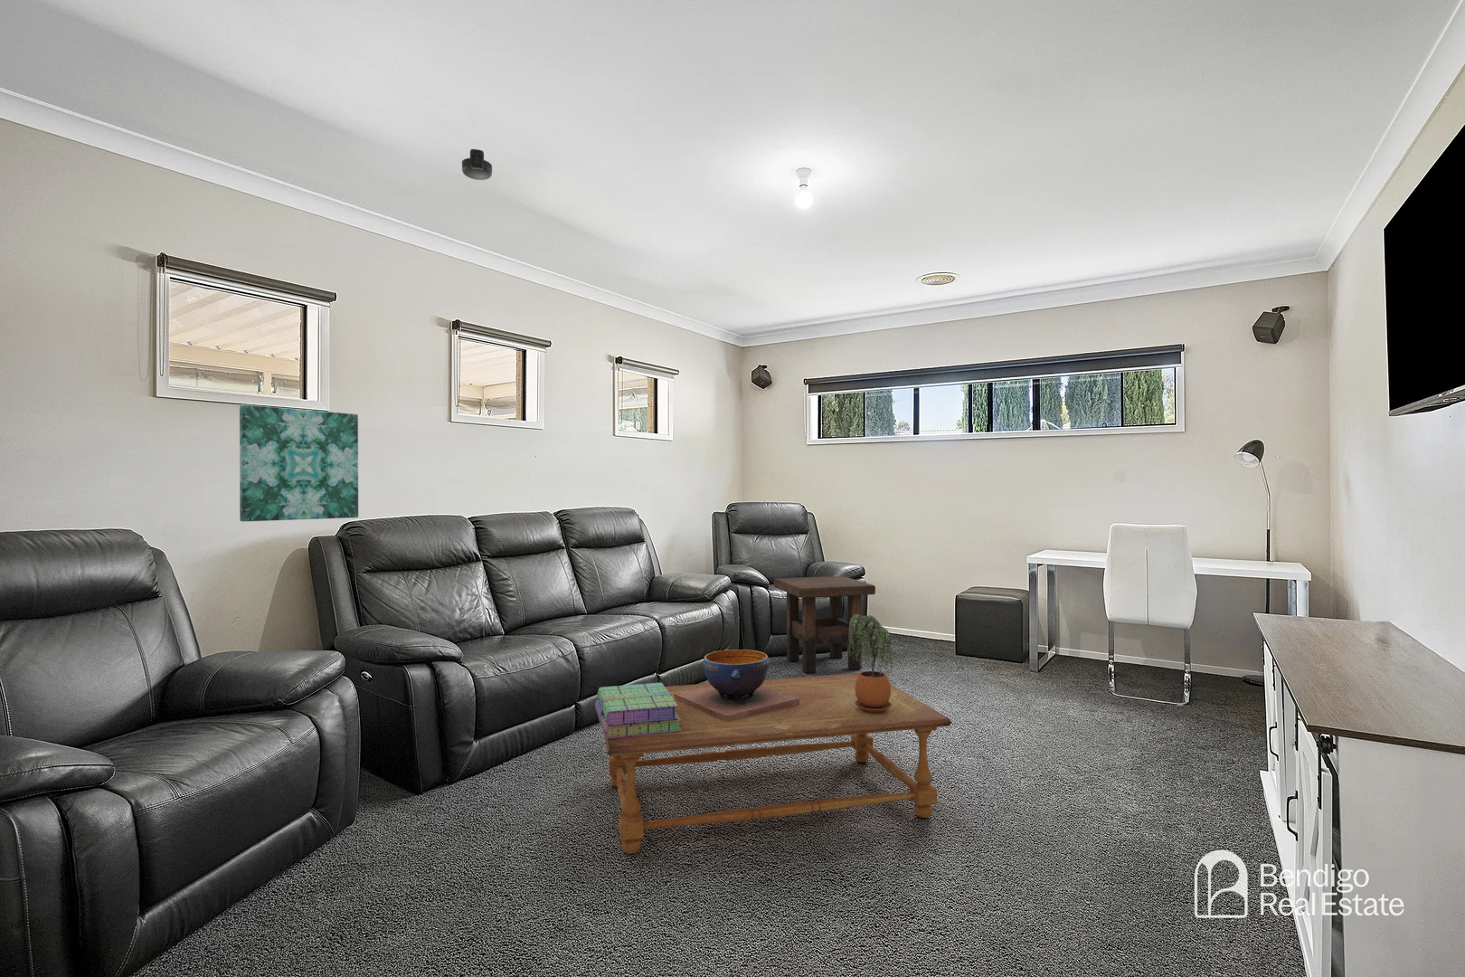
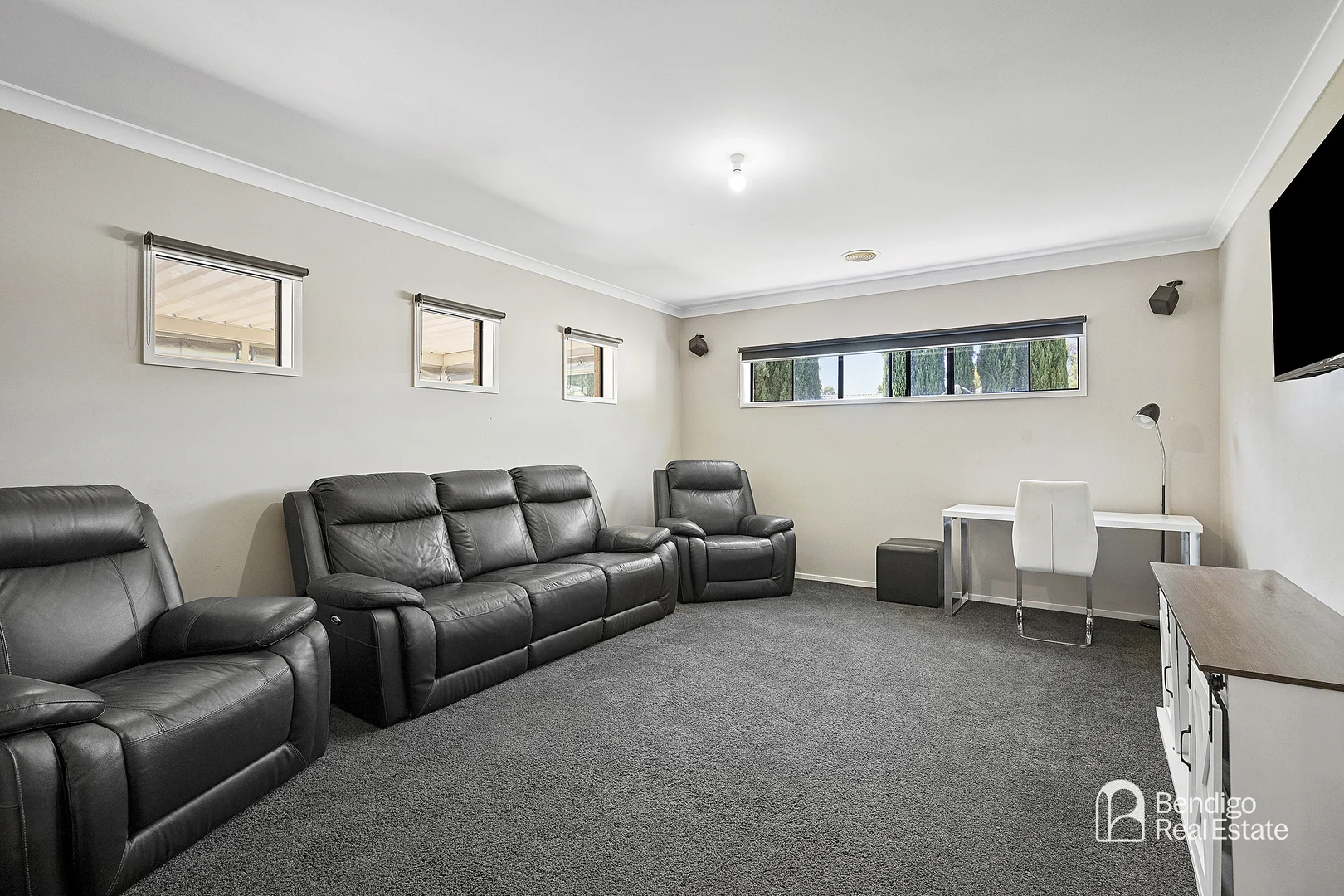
- wall art [239,403,359,523]
- stack of books [594,683,682,738]
- side table [773,576,876,674]
- decorative bowl [674,649,799,722]
- coffee table [596,672,953,855]
- potted plant [846,613,894,713]
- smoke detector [461,148,493,181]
